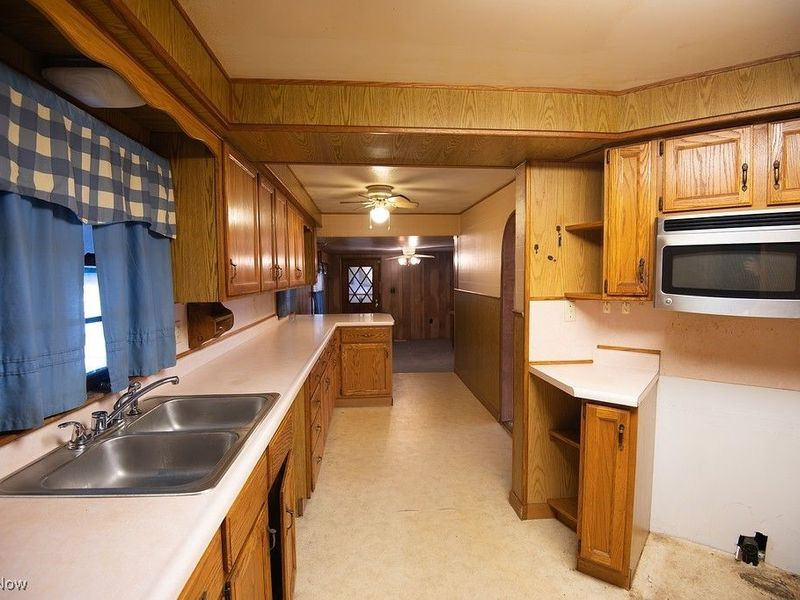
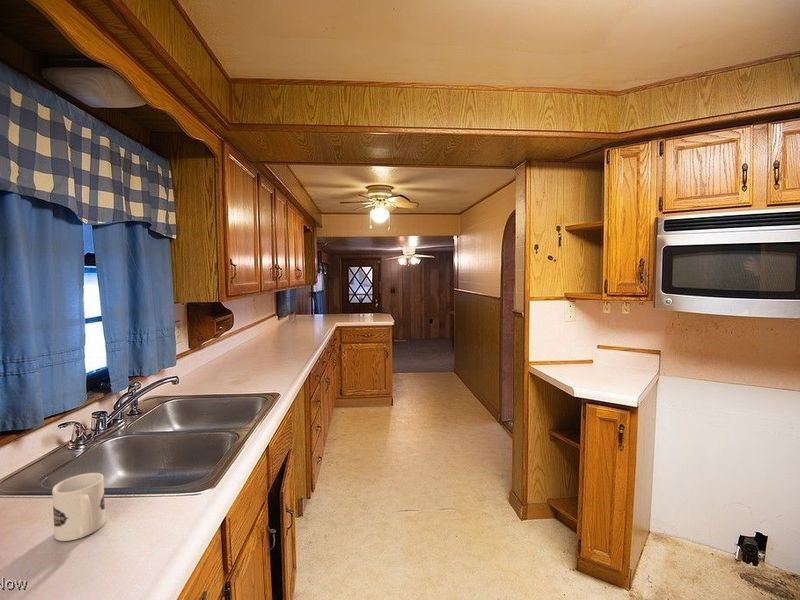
+ mug [51,472,106,542]
